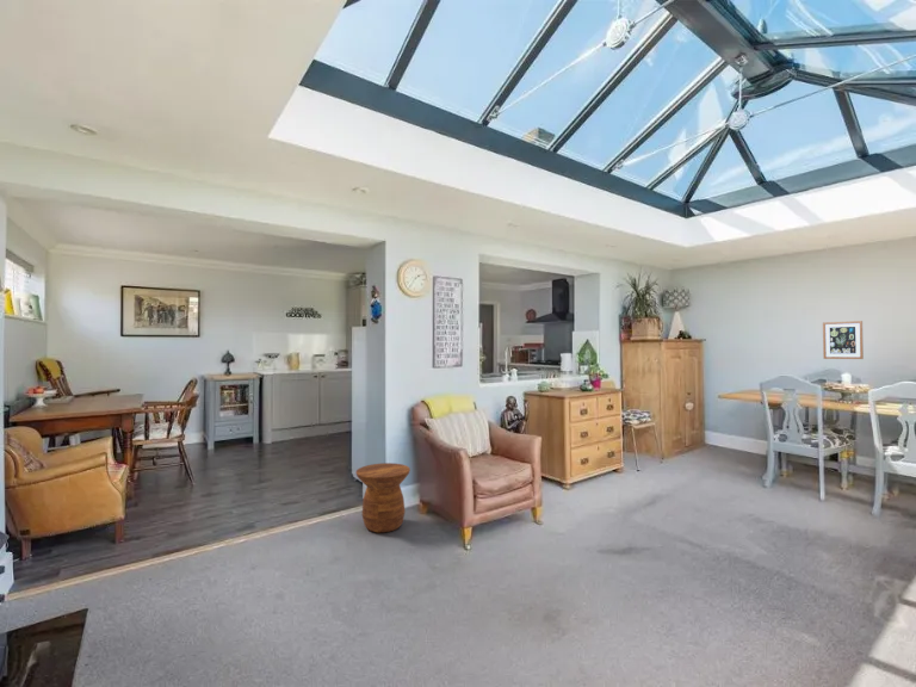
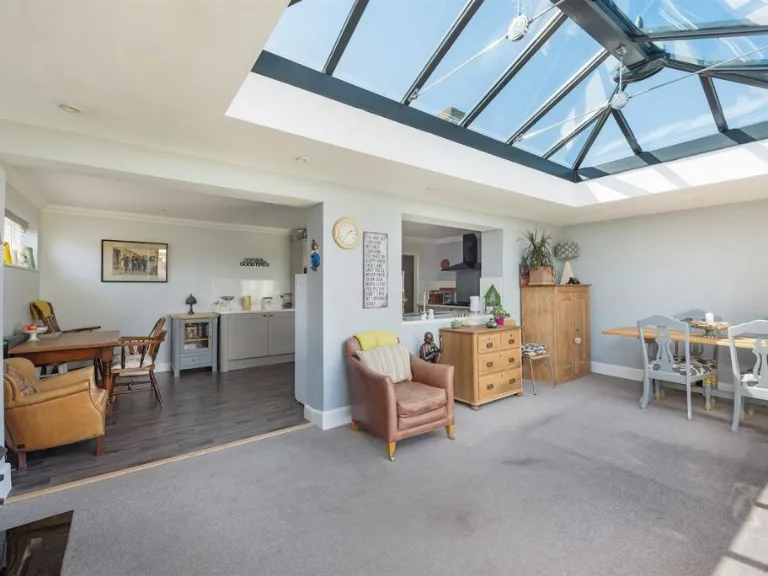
- wall art [822,320,865,360]
- side table [355,462,411,533]
